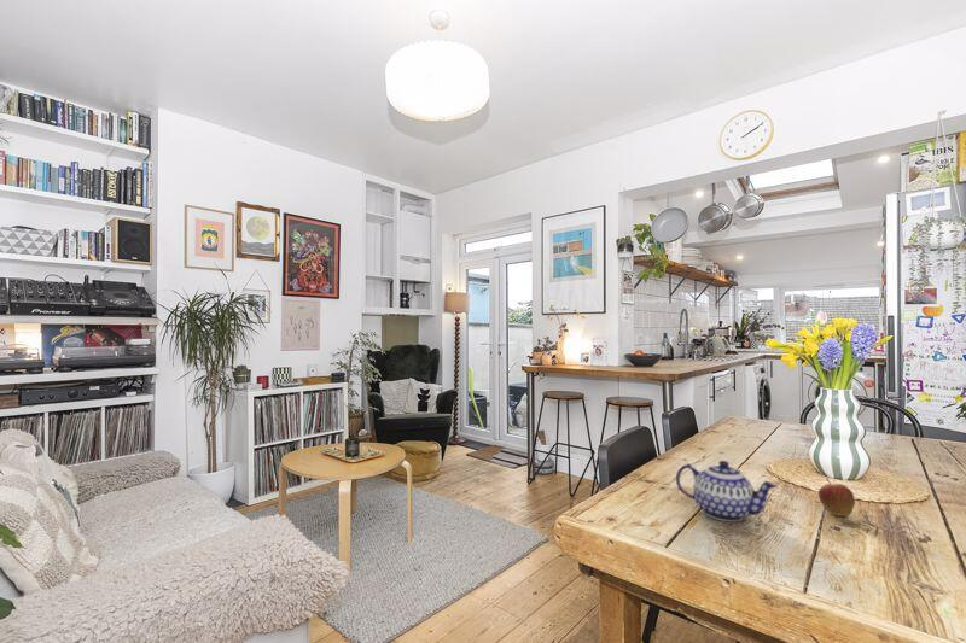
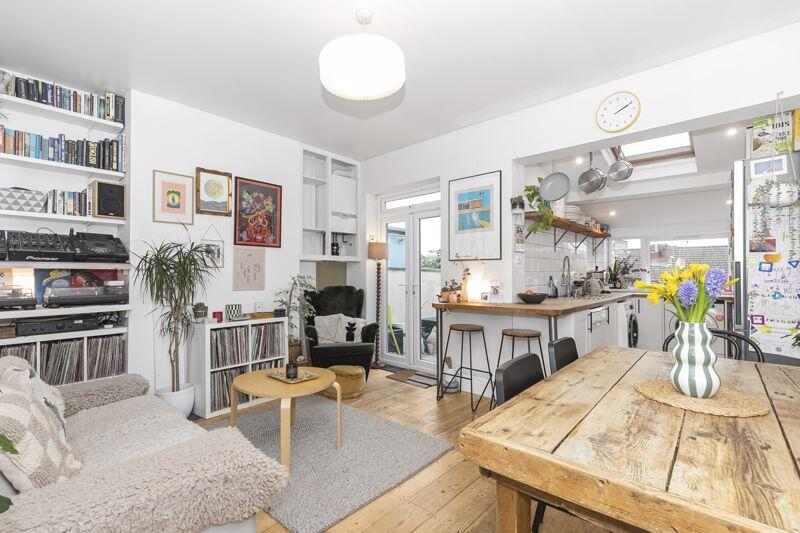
- teapot [675,460,779,522]
- fruit [817,477,856,518]
